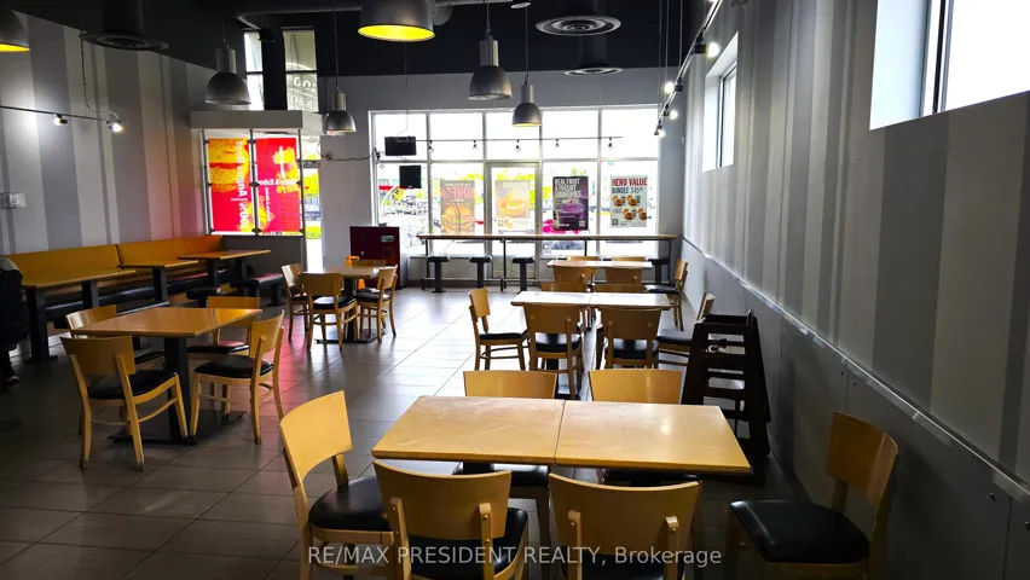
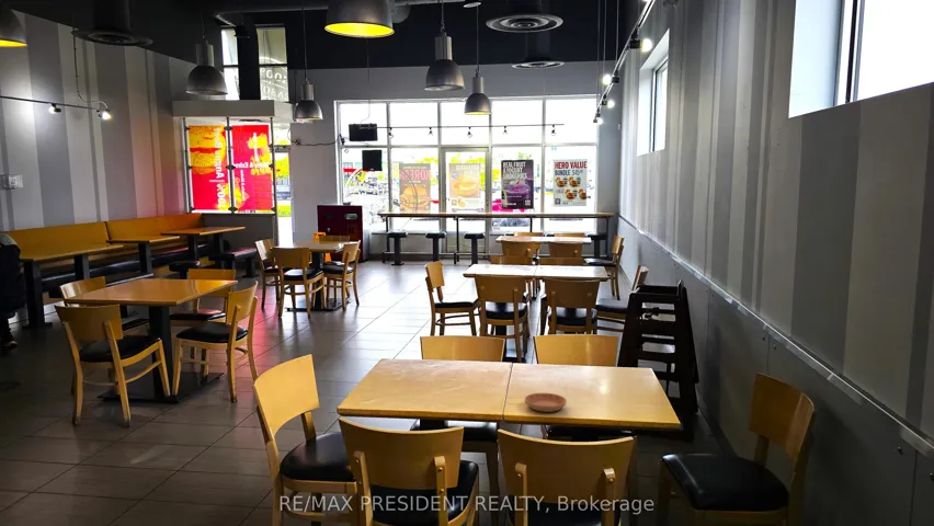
+ saucer [523,392,568,413]
